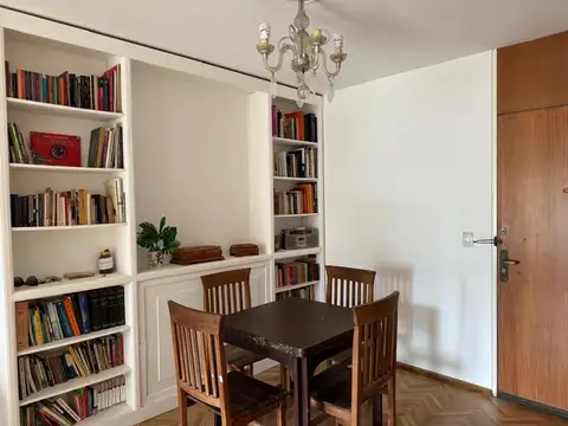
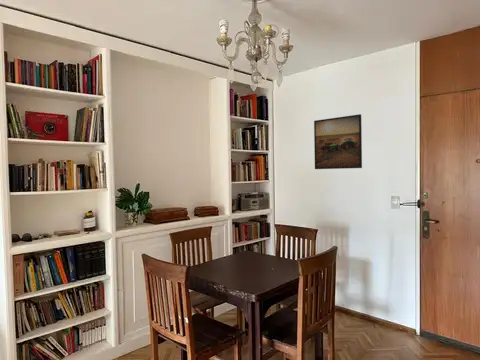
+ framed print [313,113,363,170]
